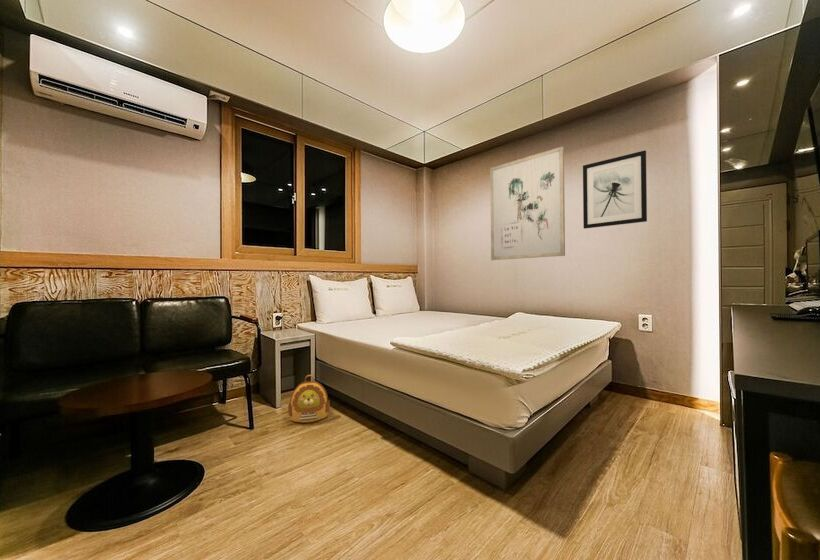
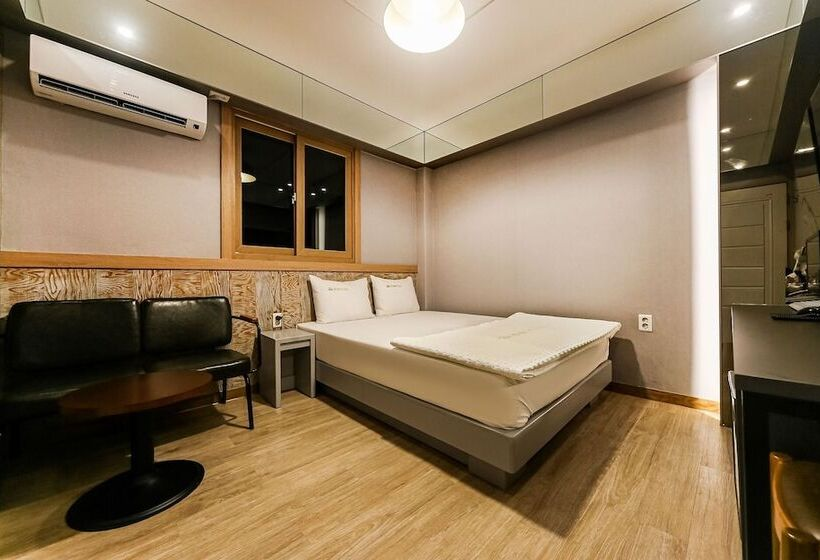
- wall art [489,145,566,261]
- backpack [287,374,331,424]
- wall art [582,149,648,230]
